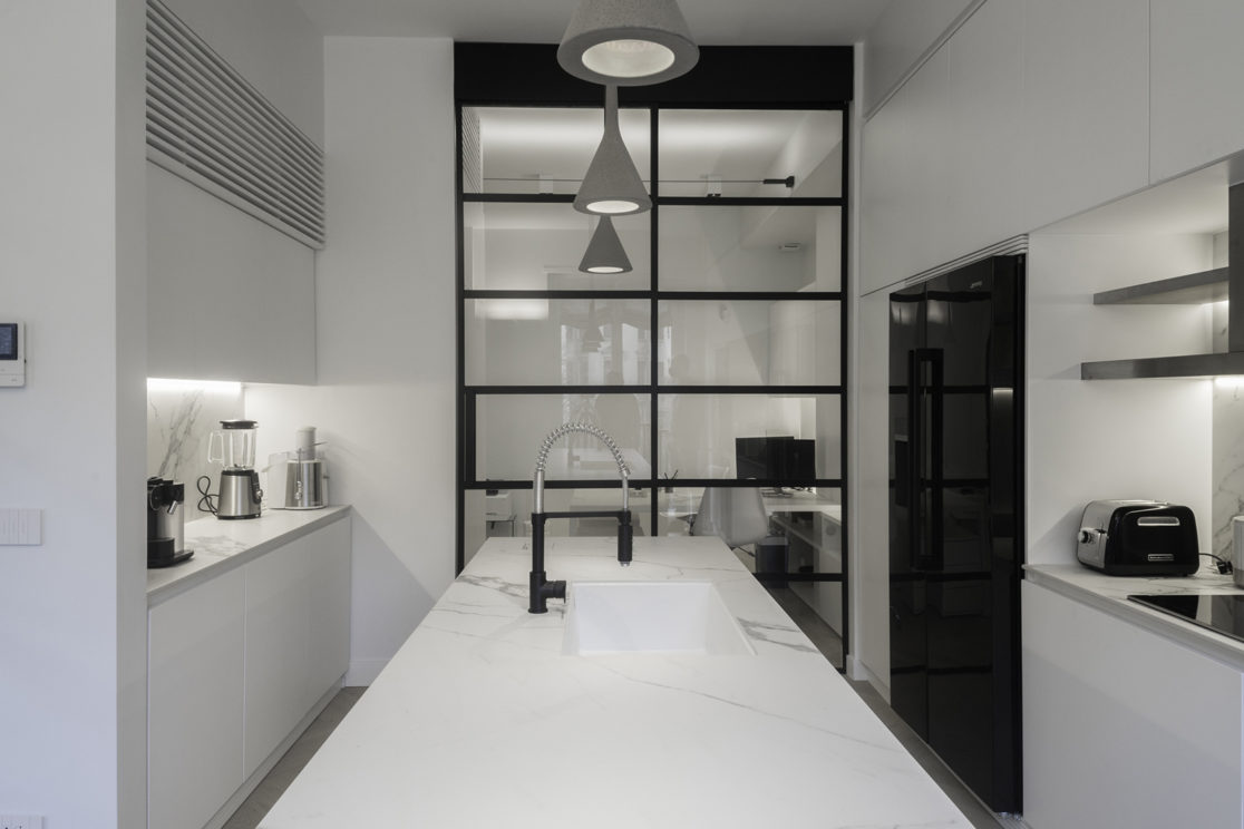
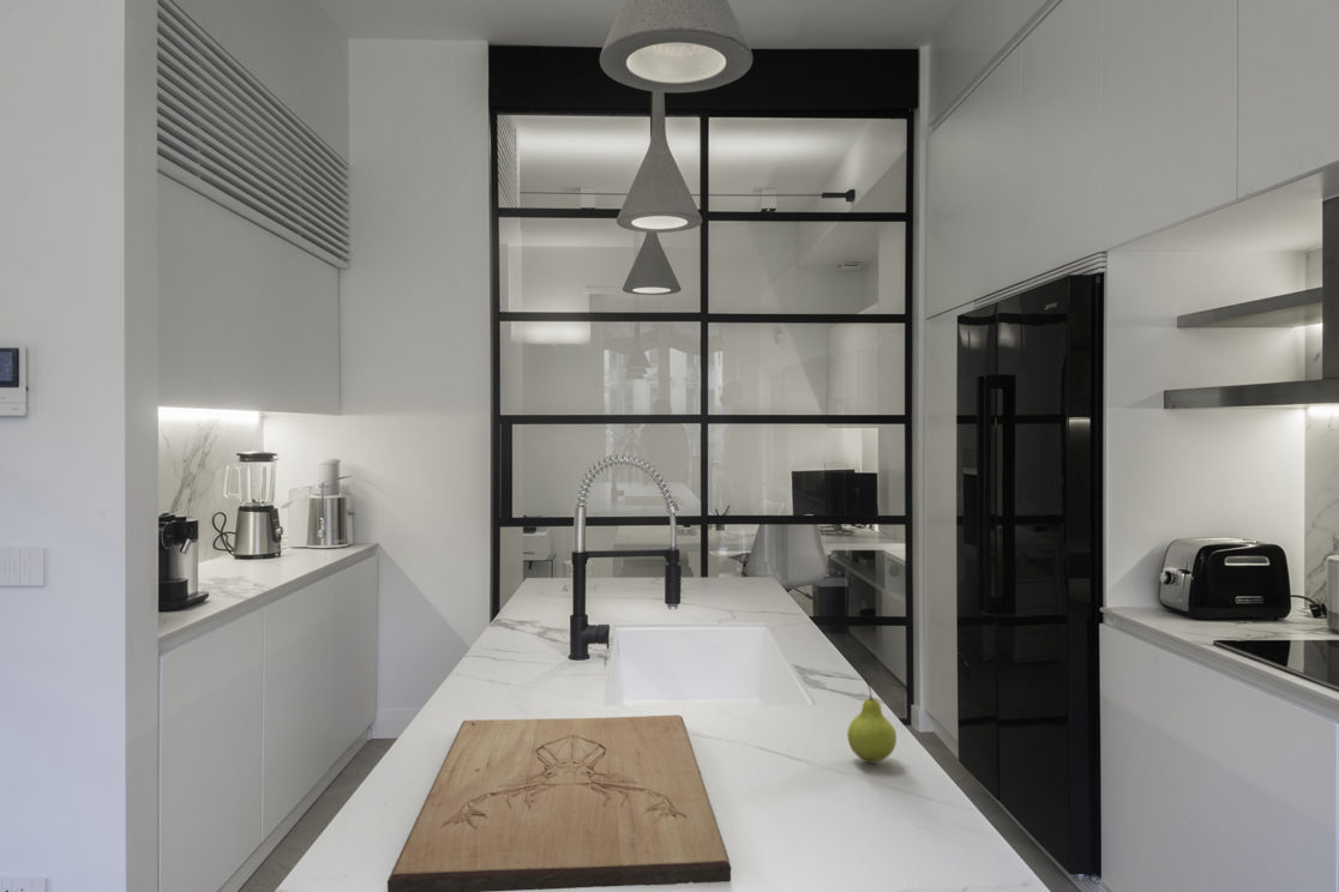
+ fruit [846,675,897,764]
+ cutting board [386,713,733,892]
